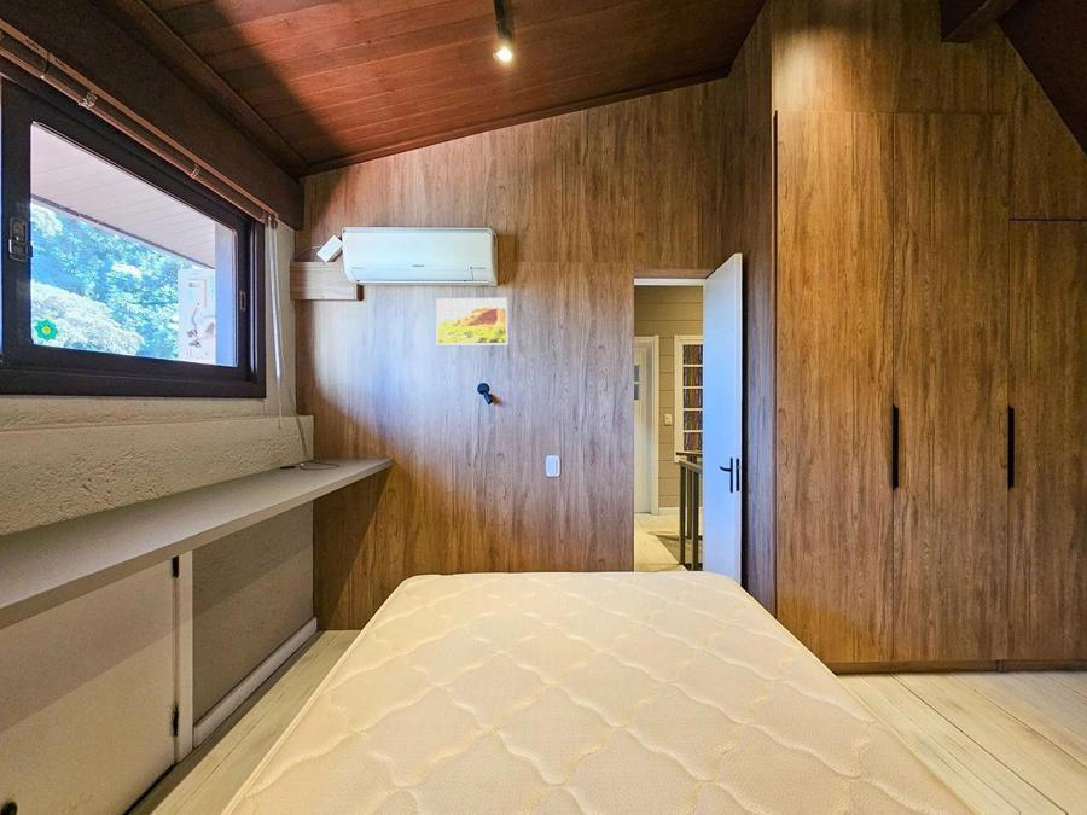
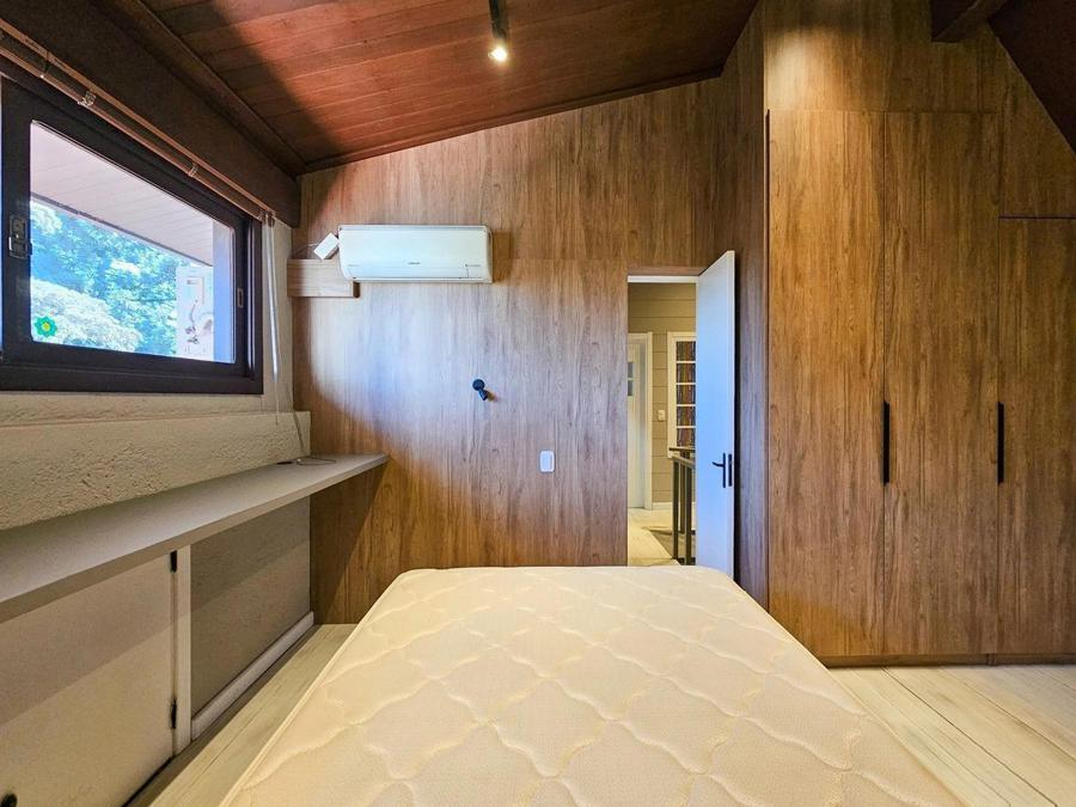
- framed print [435,297,508,347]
